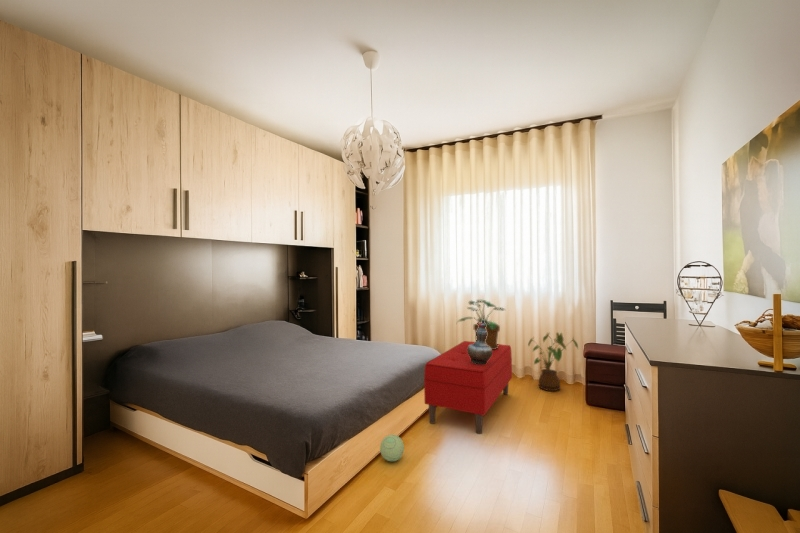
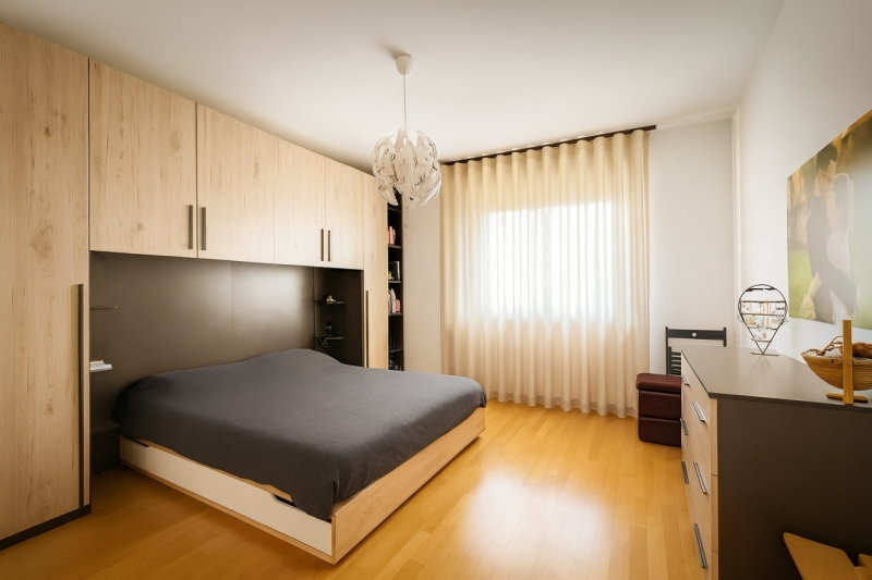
- potted plant [456,299,506,349]
- plush toy [379,434,405,462]
- decorative vase [467,318,492,364]
- house plant [527,331,579,392]
- bench [423,340,513,435]
